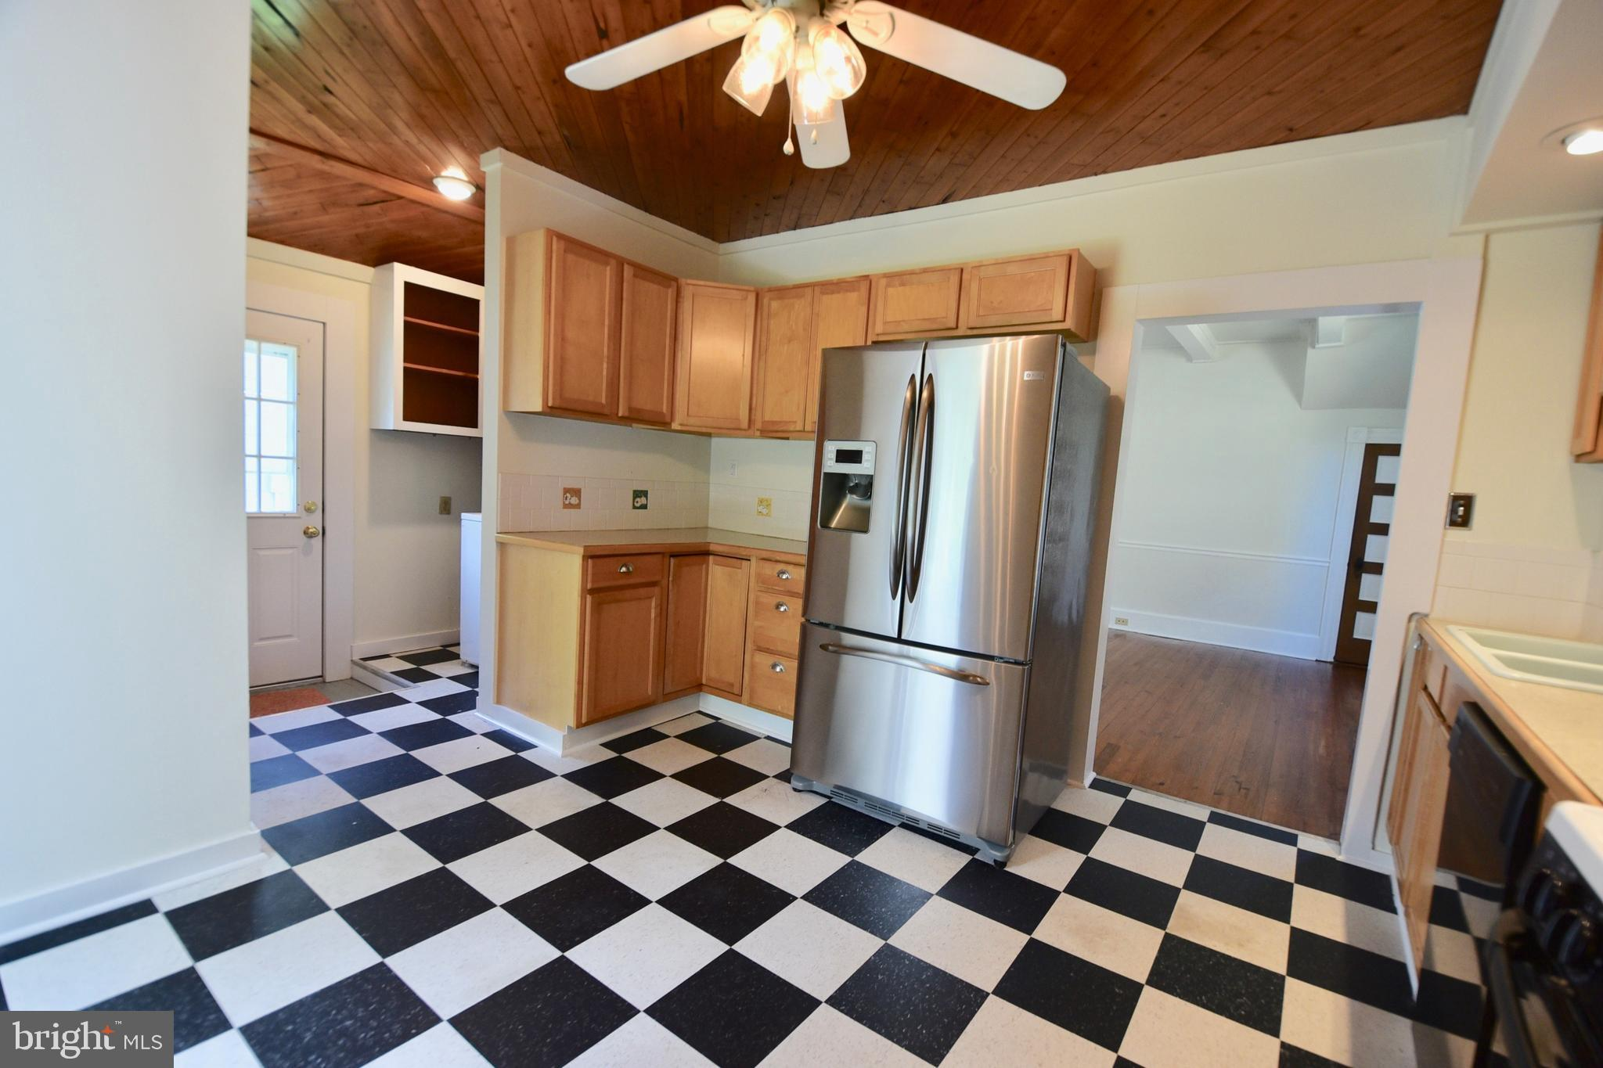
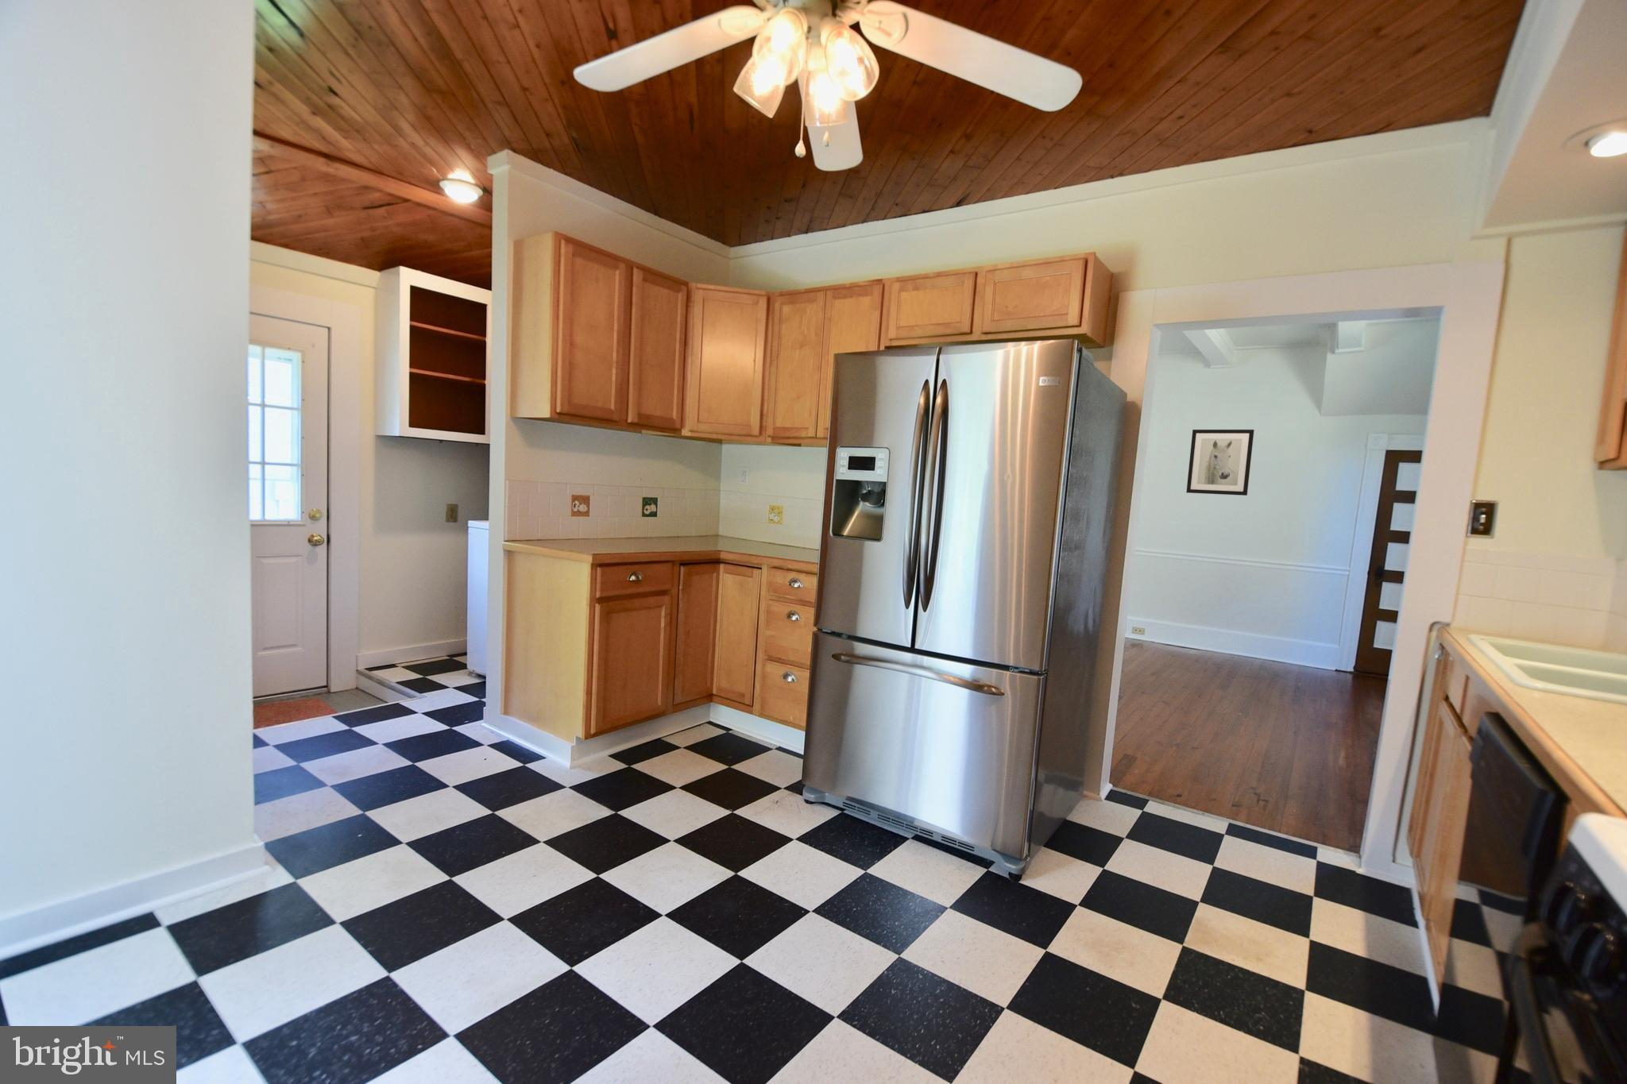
+ wall art [1187,428,1254,496]
